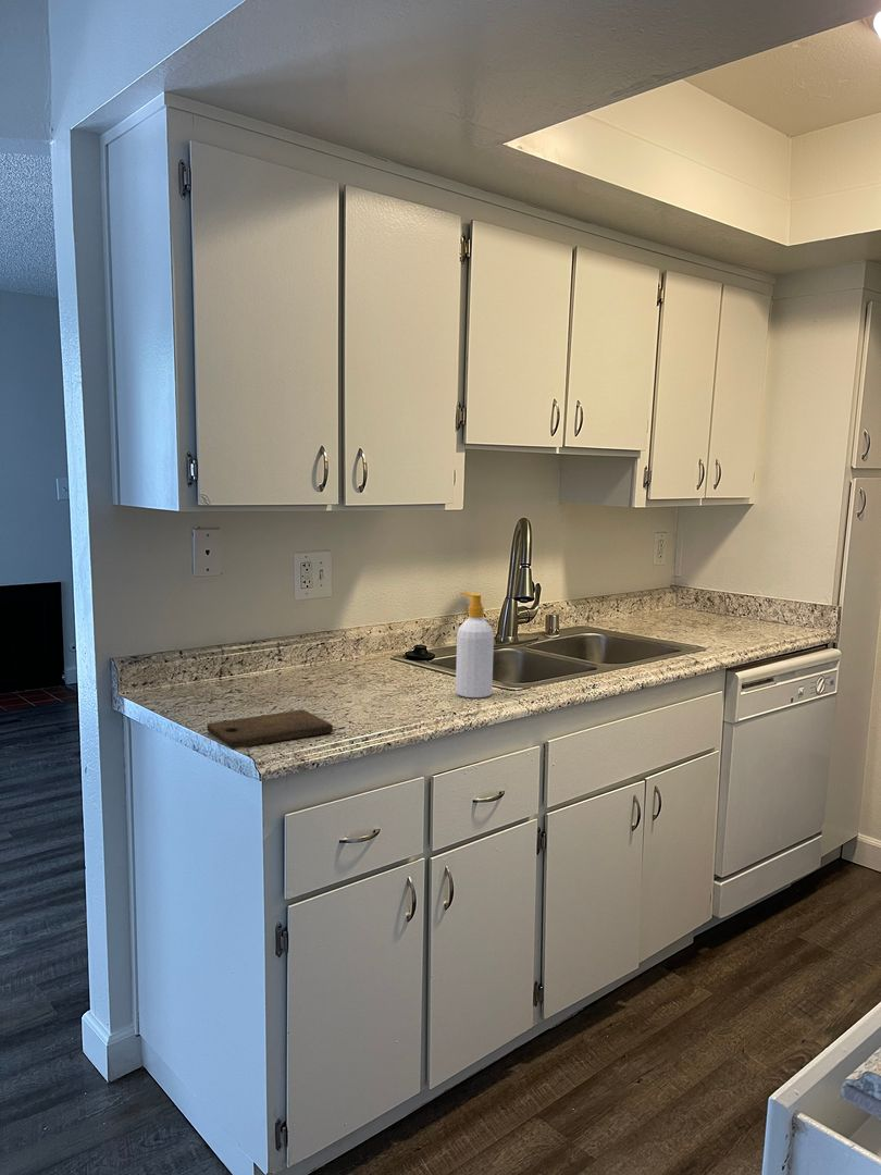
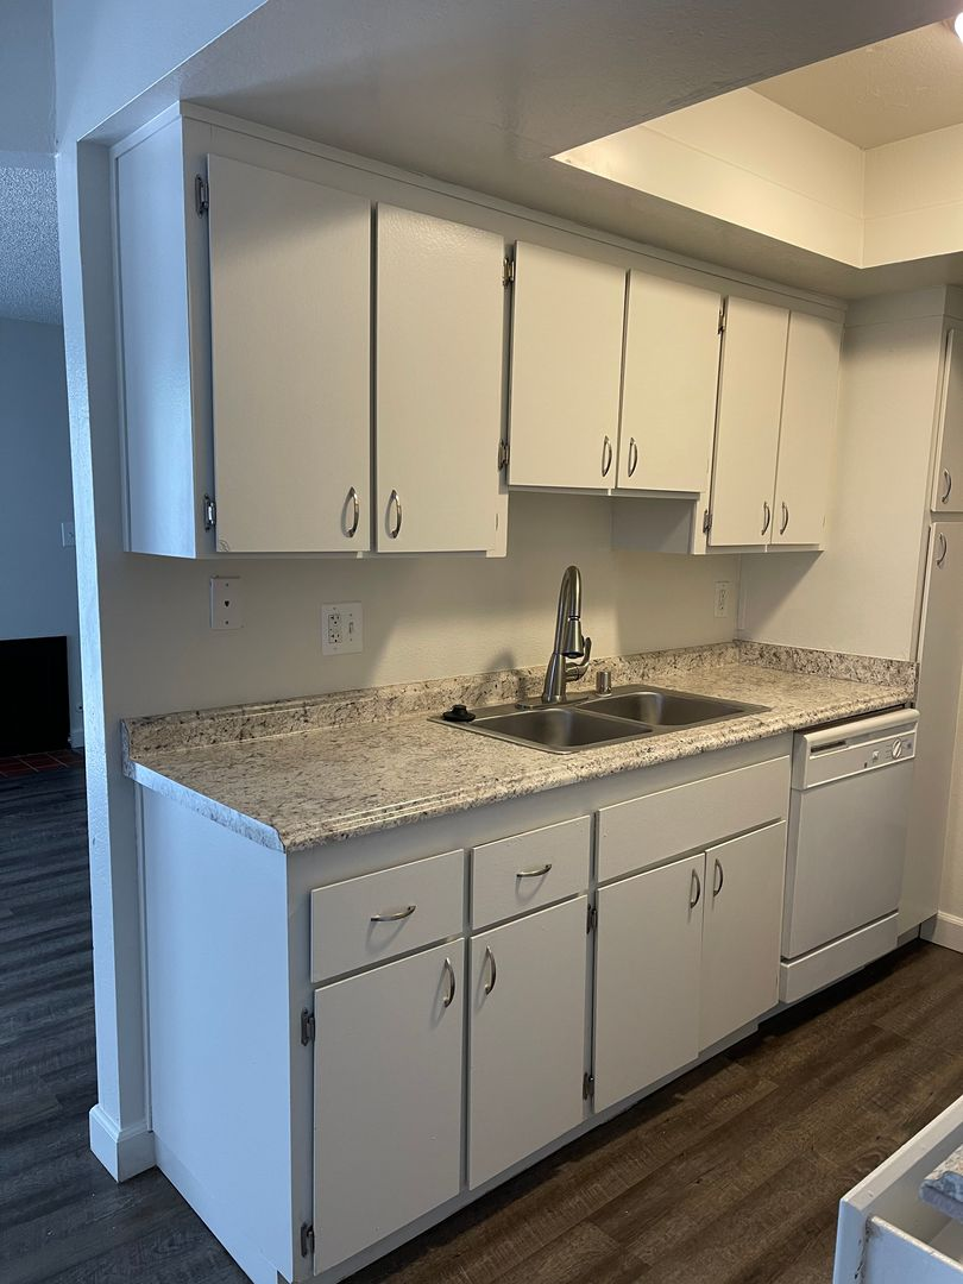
- soap bottle [455,591,495,698]
- cutting board [206,708,334,750]
